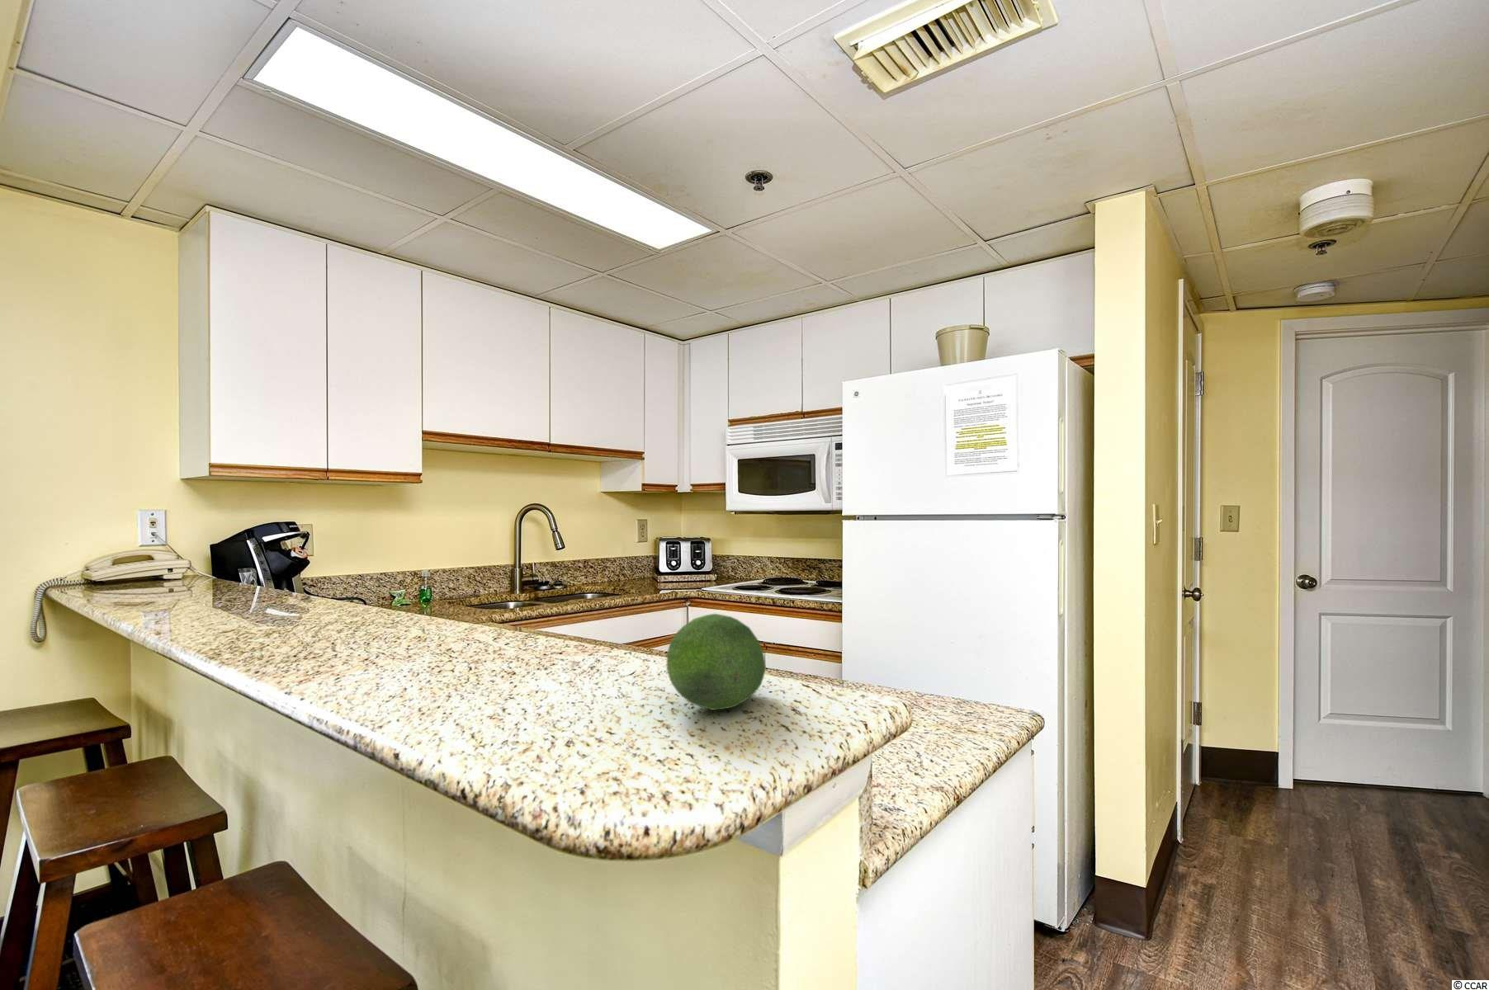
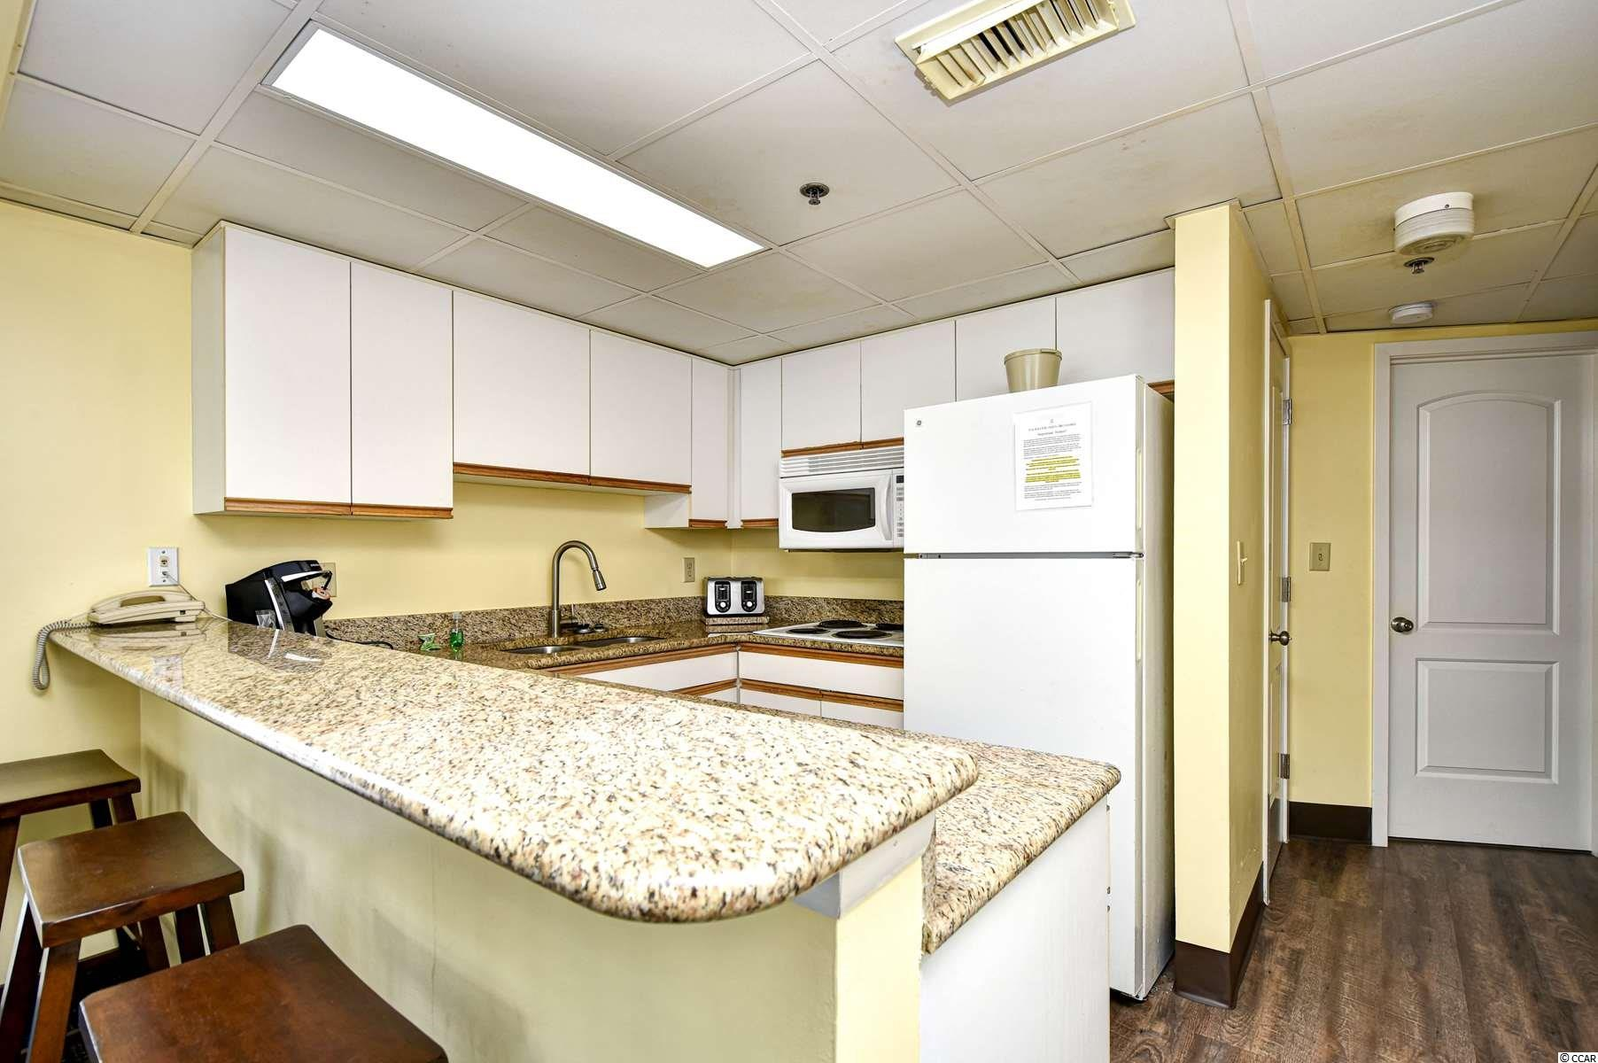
- fruit [667,613,767,712]
